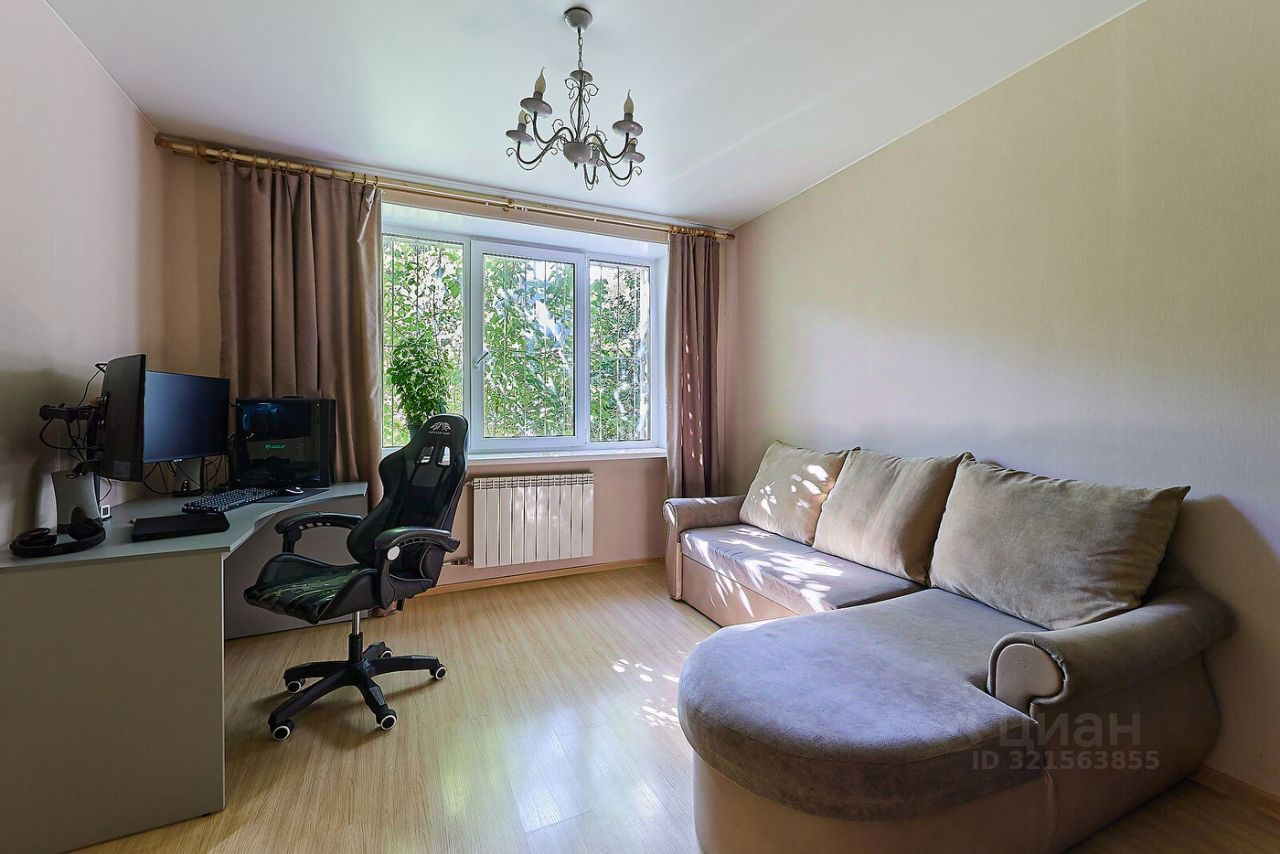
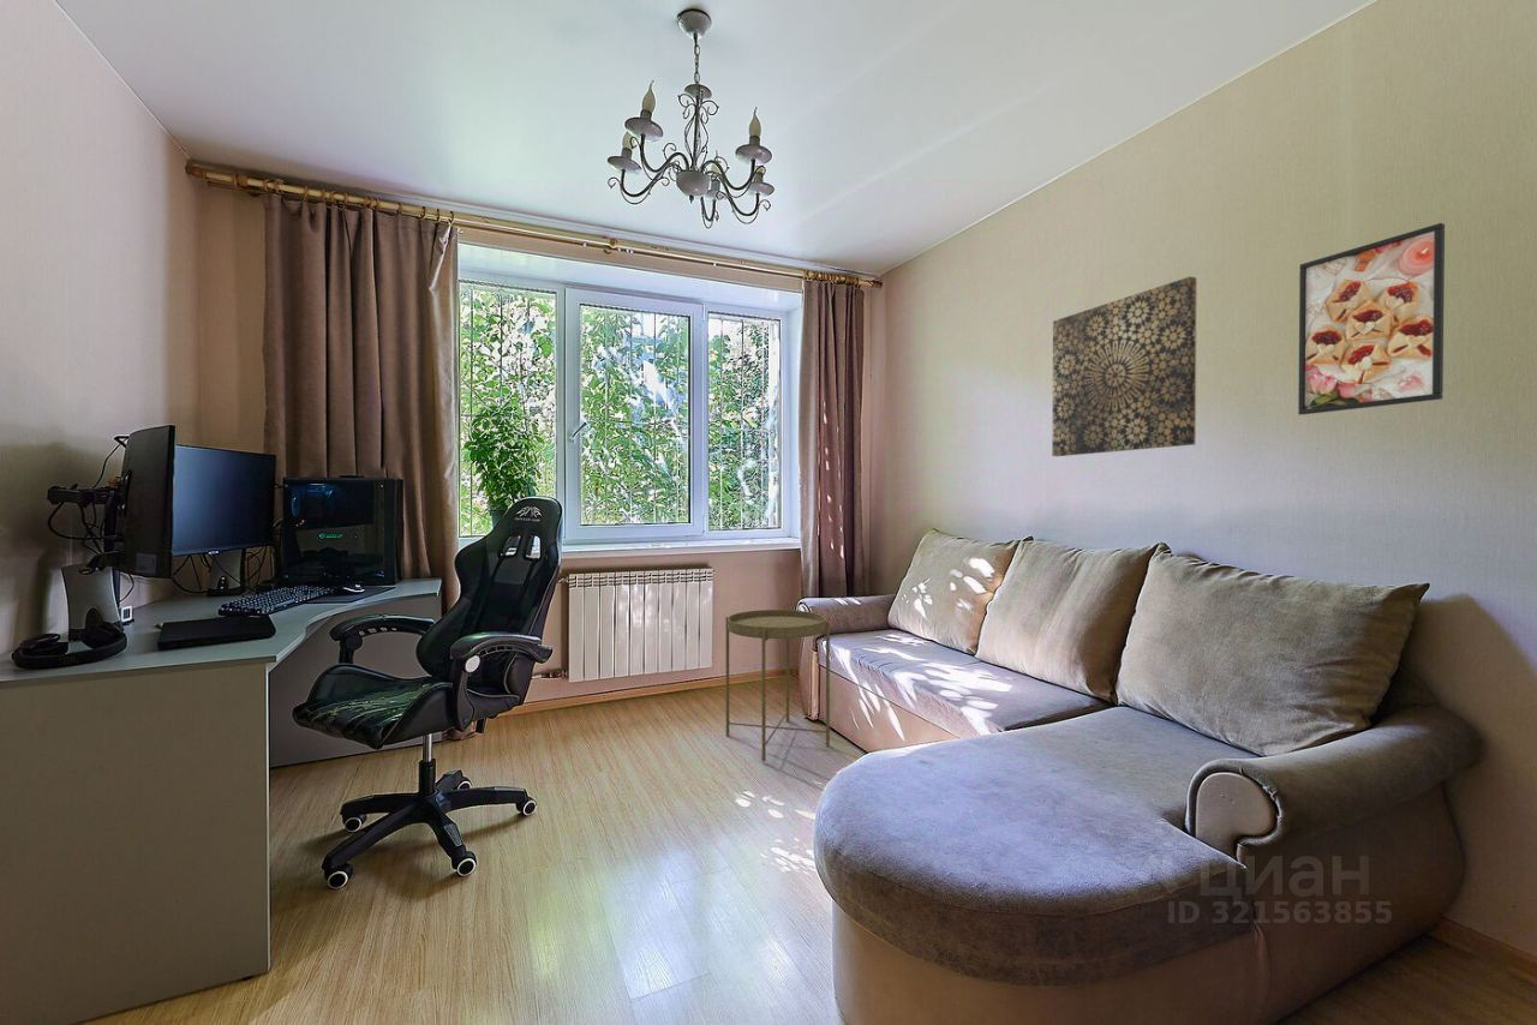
+ side table [725,609,831,763]
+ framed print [1297,222,1446,416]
+ wall art [1051,275,1198,457]
